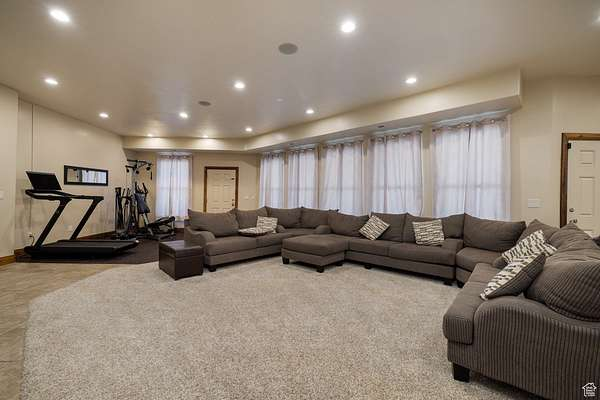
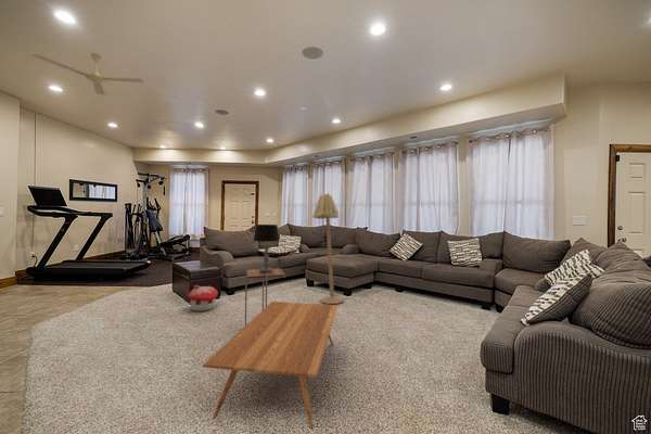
+ table lamp [253,224,281,272]
+ ceiling fan [31,52,145,97]
+ floor lamp [311,192,345,305]
+ side table [244,266,288,327]
+ toy house [187,284,219,312]
+ coffee table [202,301,339,430]
